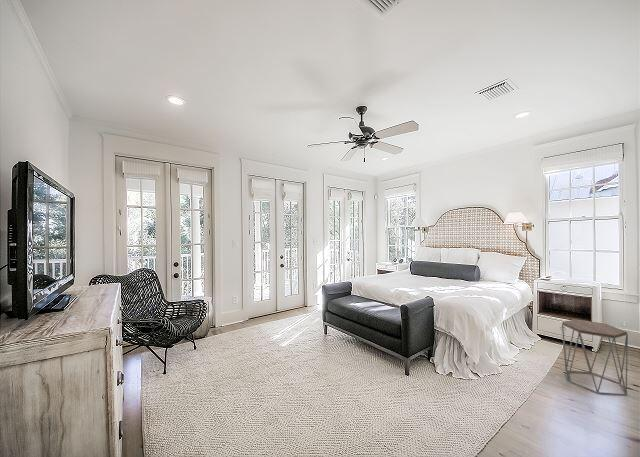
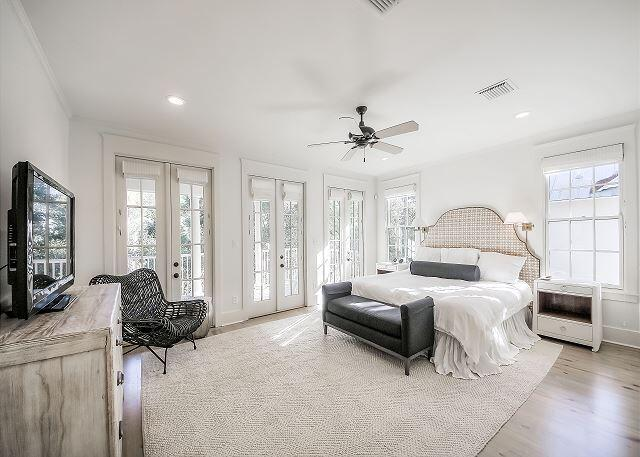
- side table [561,318,629,396]
